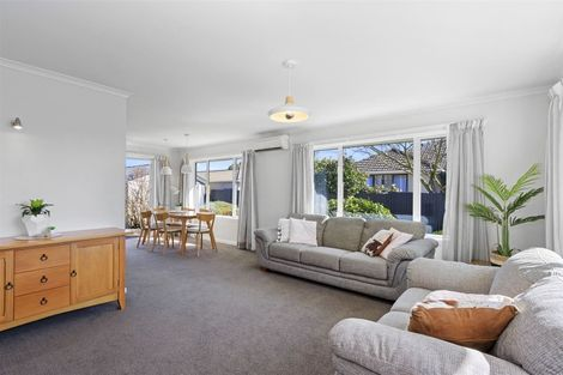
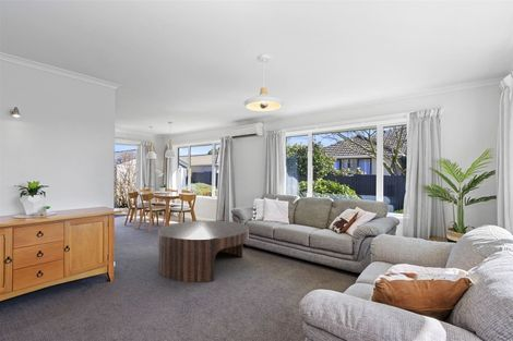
+ coffee table [157,220,250,283]
